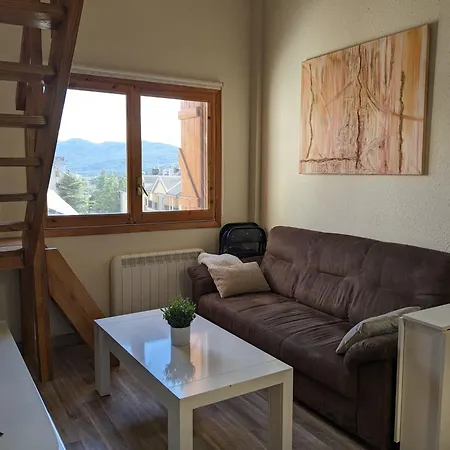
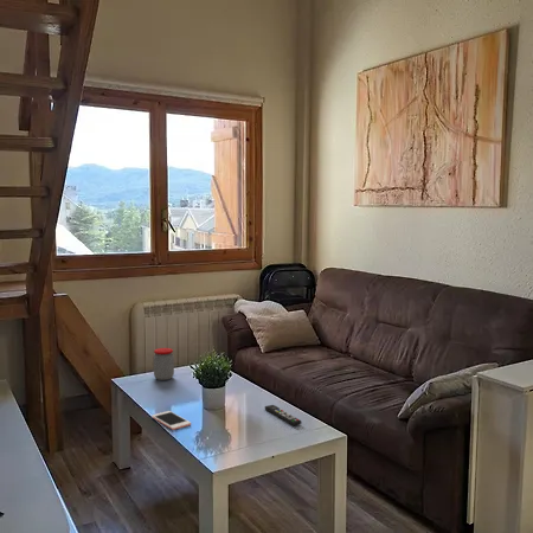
+ jar [153,347,175,381]
+ remote control [264,404,303,426]
+ cell phone [150,410,192,431]
